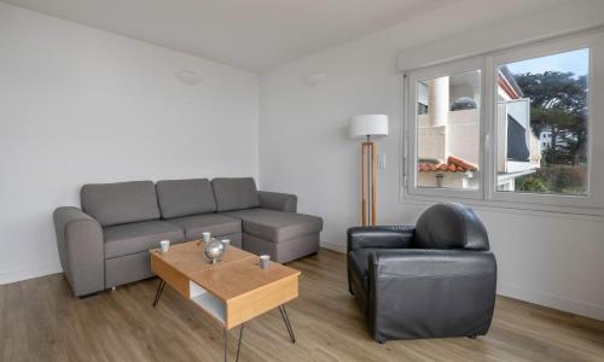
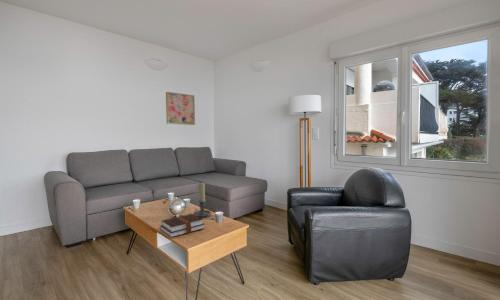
+ hardback book [159,213,205,238]
+ candle holder [192,182,212,218]
+ wall art [165,91,196,126]
